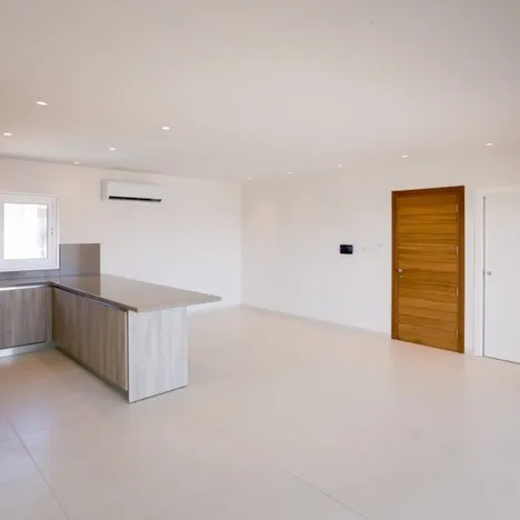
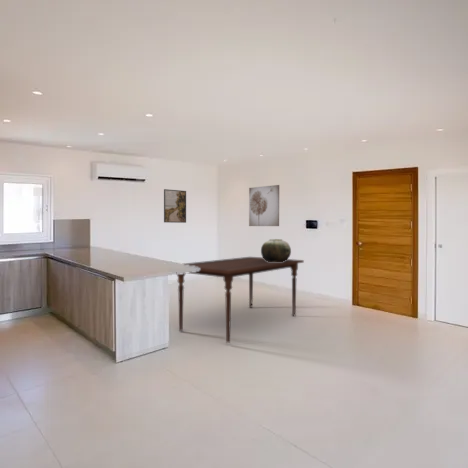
+ wall art [248,184,280,227]
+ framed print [163,188,187,224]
+ ceramic pot [260,238,292,262]
+ dining table [176,256,305,344]
